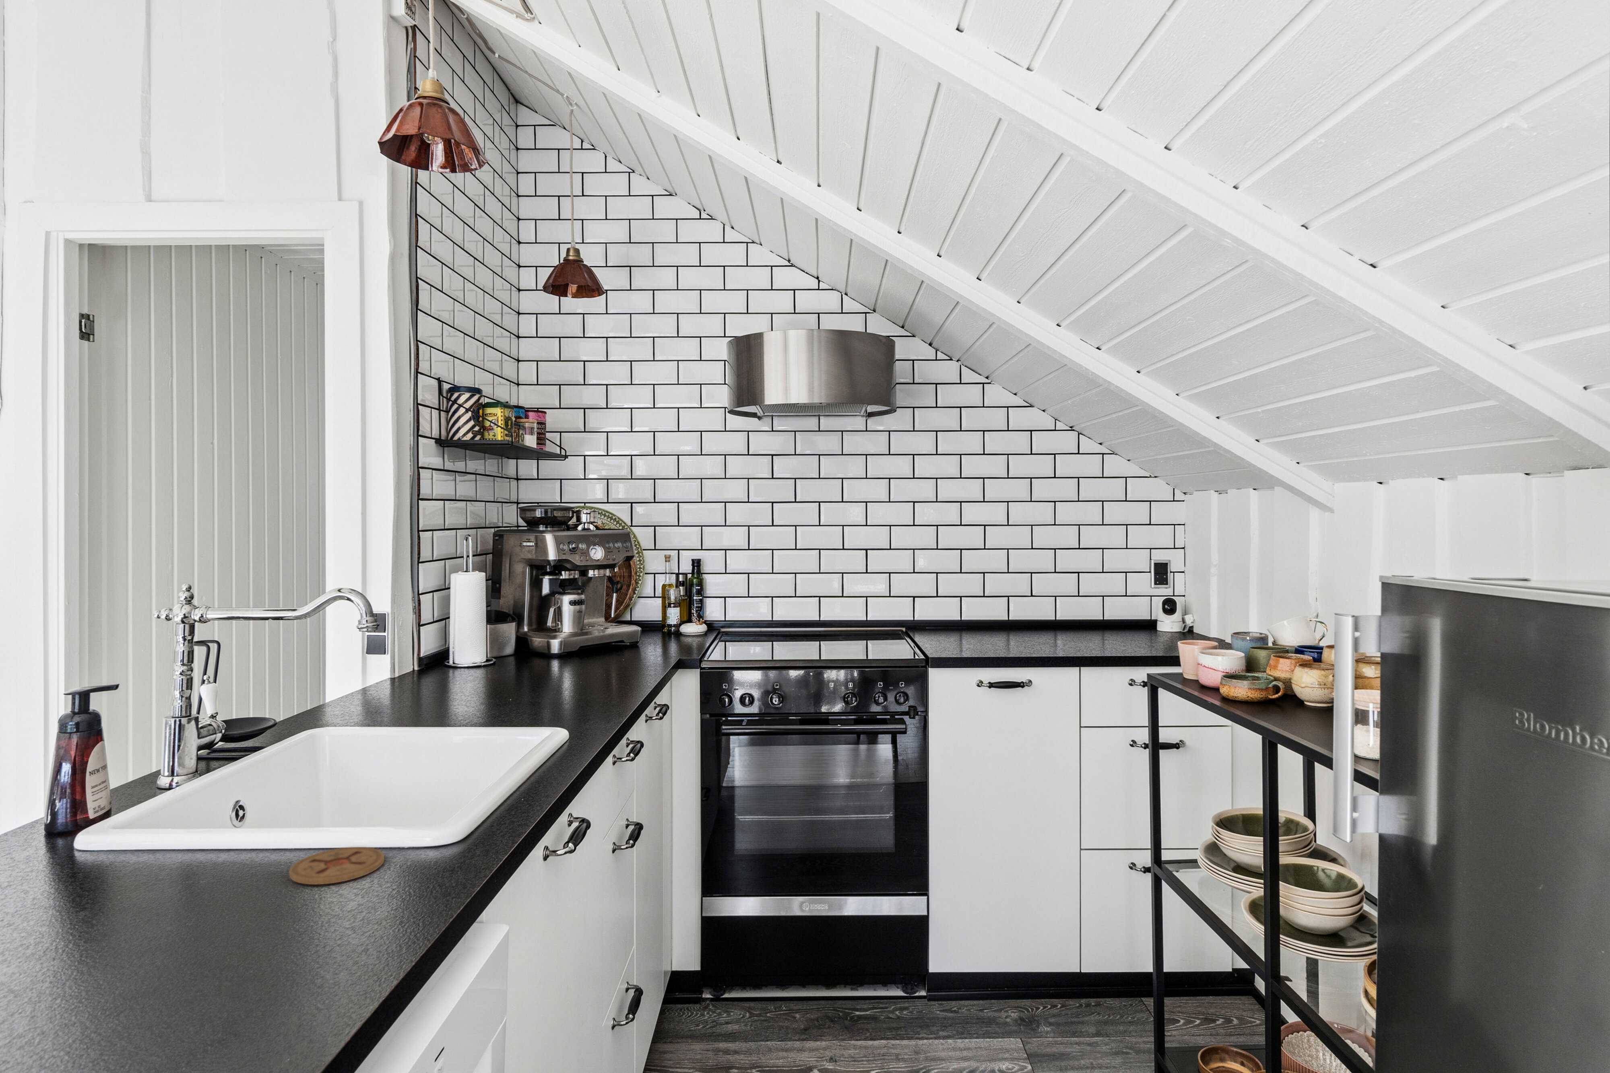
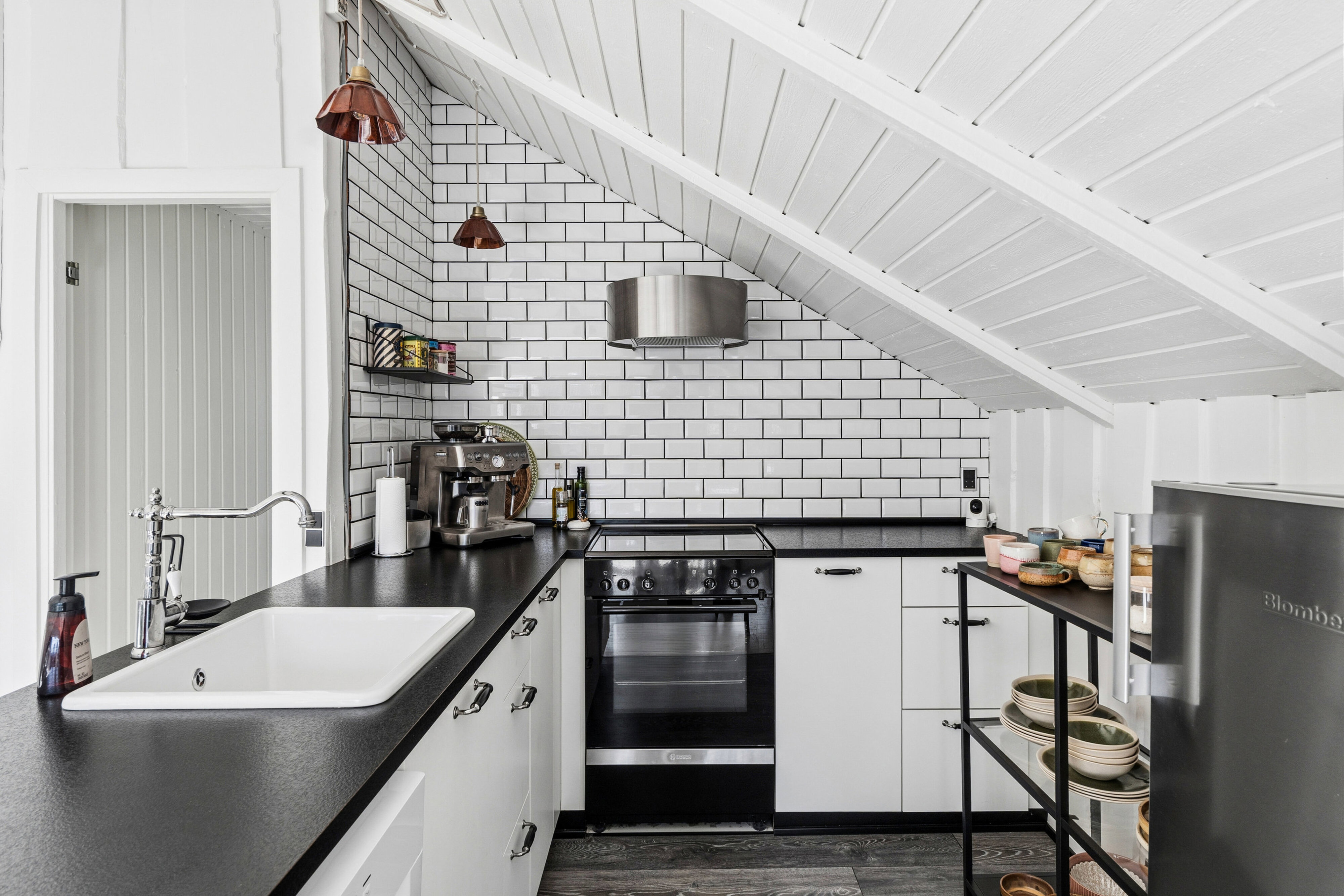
- coaster [289,847,385,885]
